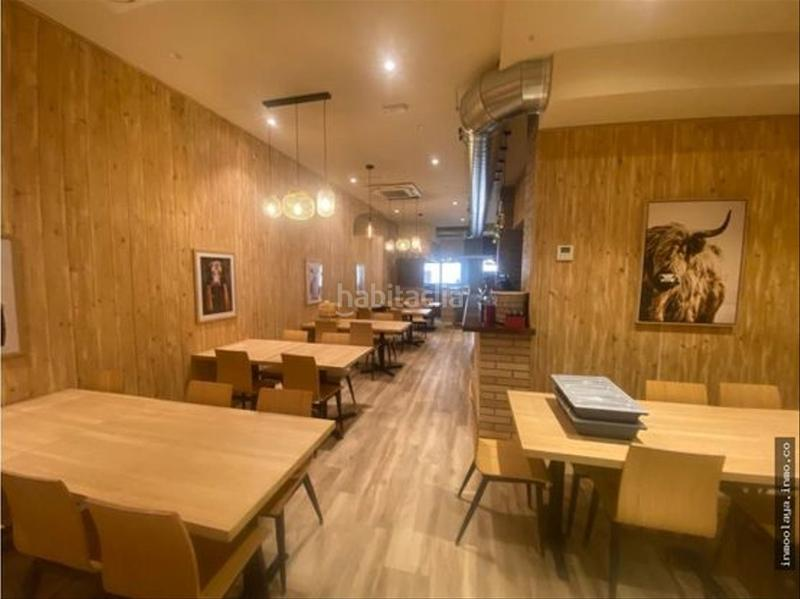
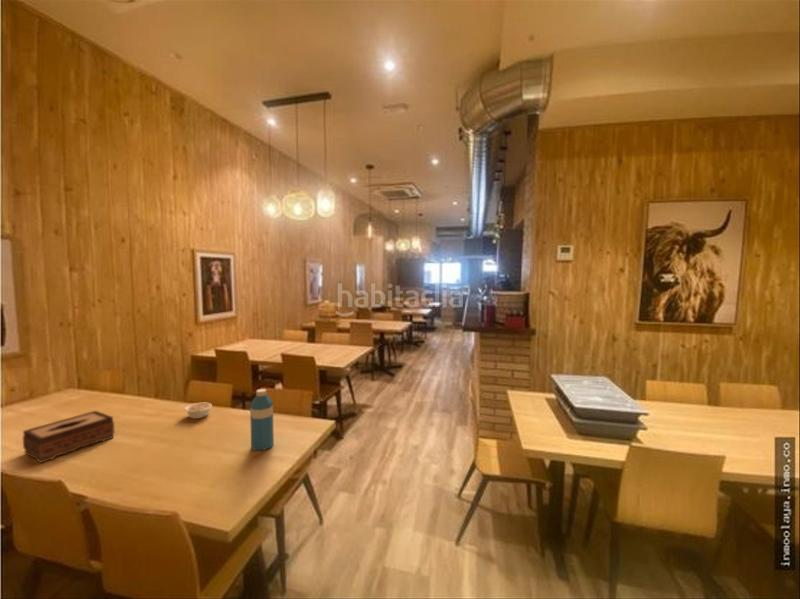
+ legume [184,402,213,420]
+ tissue box [22,410,116,464]
+ water bottle [249,388,275,451]
